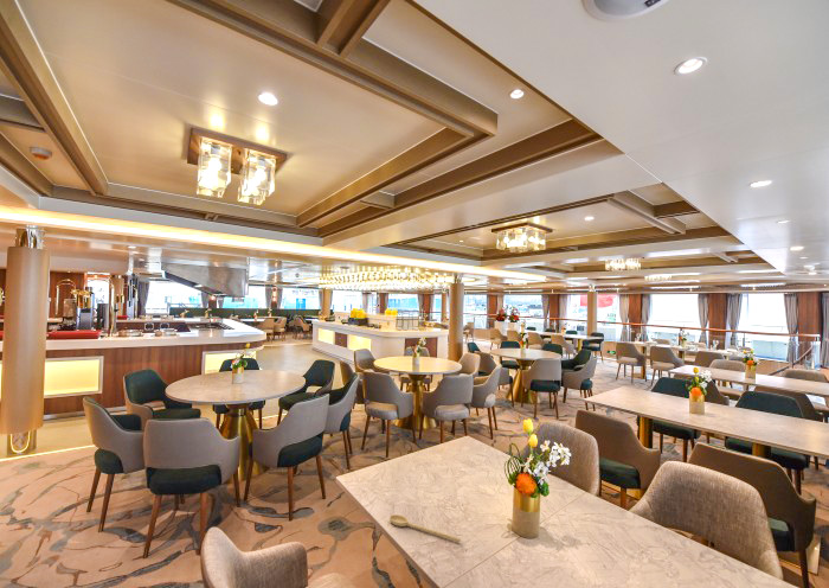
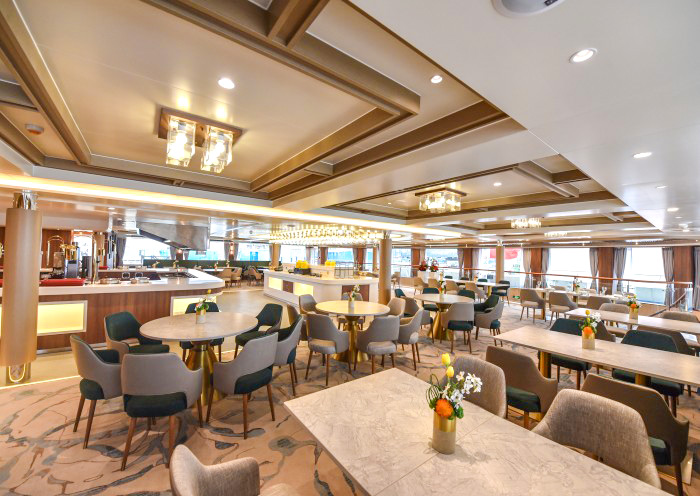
- spoon [388,513,462,543]
